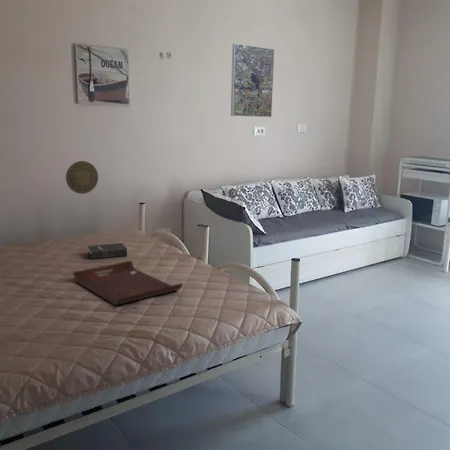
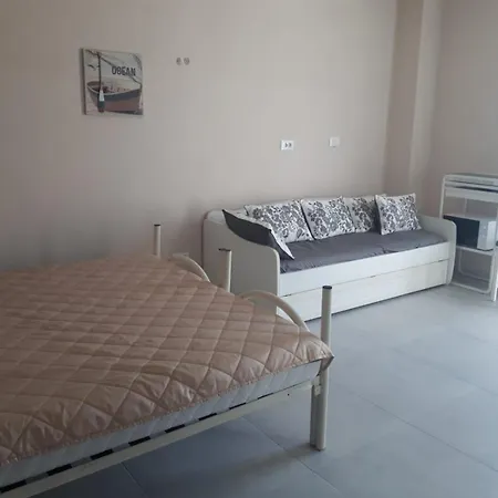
- serving tray [72,260,183,306]
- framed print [230,42,275,118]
- hardback book [87,242,128,260]
- decorative plate [65,160,99,195]
